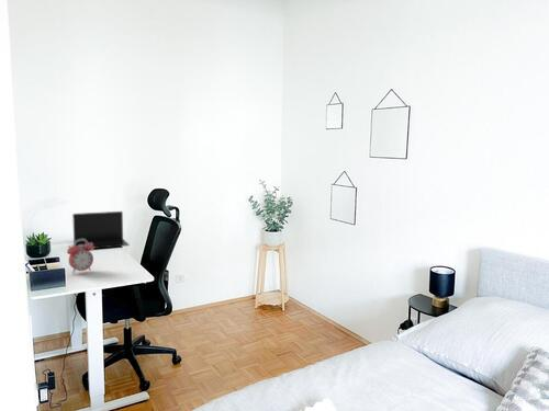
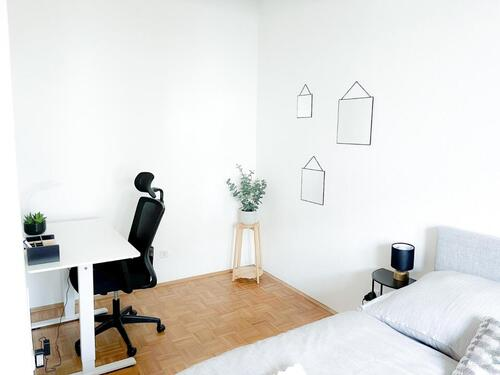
- laptop [71,210,131,250]
- alarm clock [66,239,96,275]
